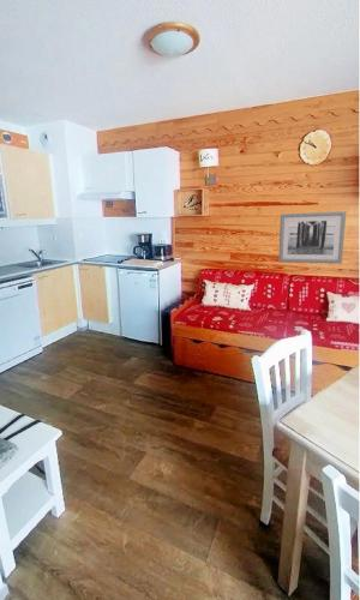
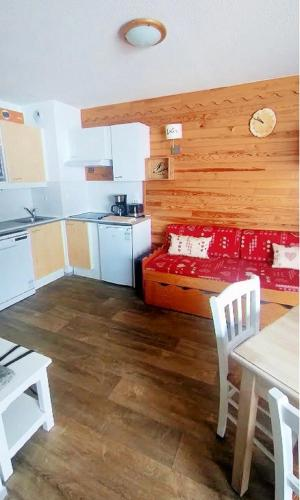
- wall art [277,210,347,265]
